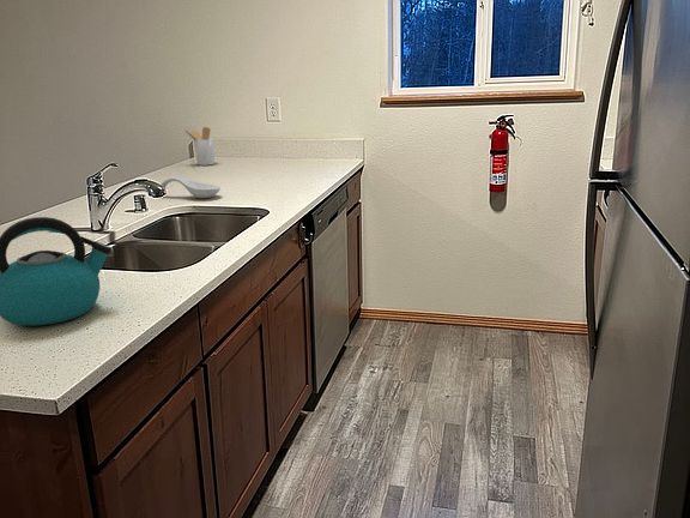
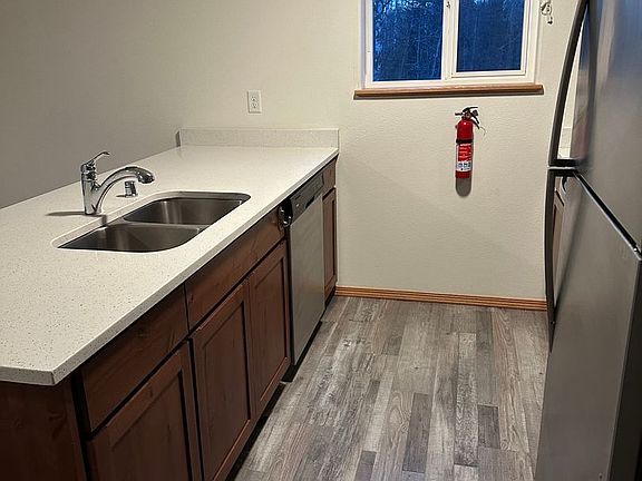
- spoon rest [159,176,222,199]
- utensil holder [183,126,216,167]
- kettle [0,216,113,326]
